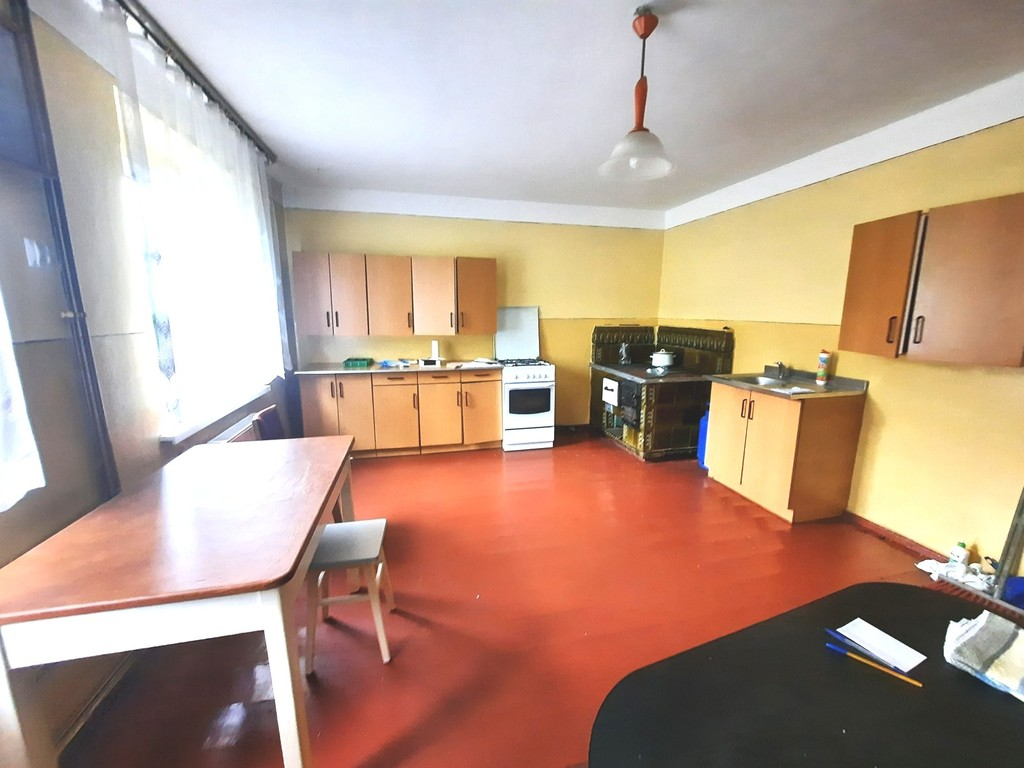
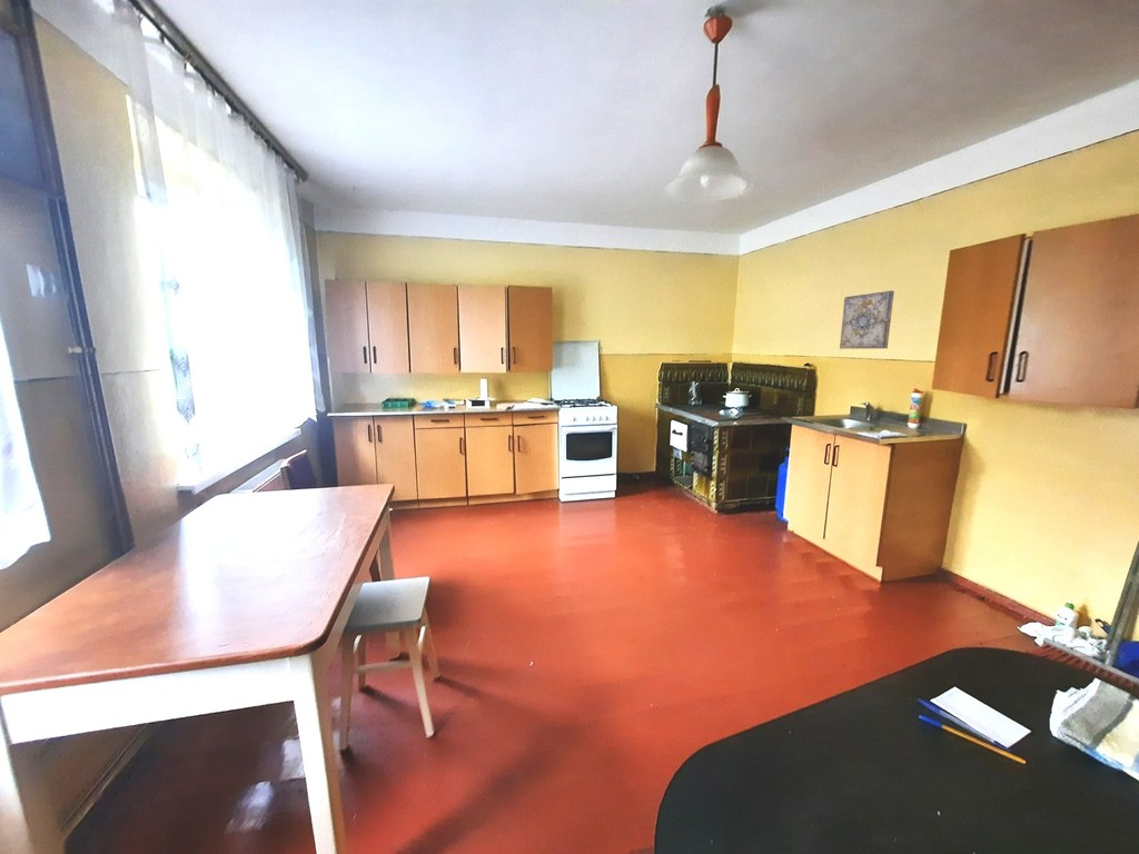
+ wall art [839,289,895,350]
